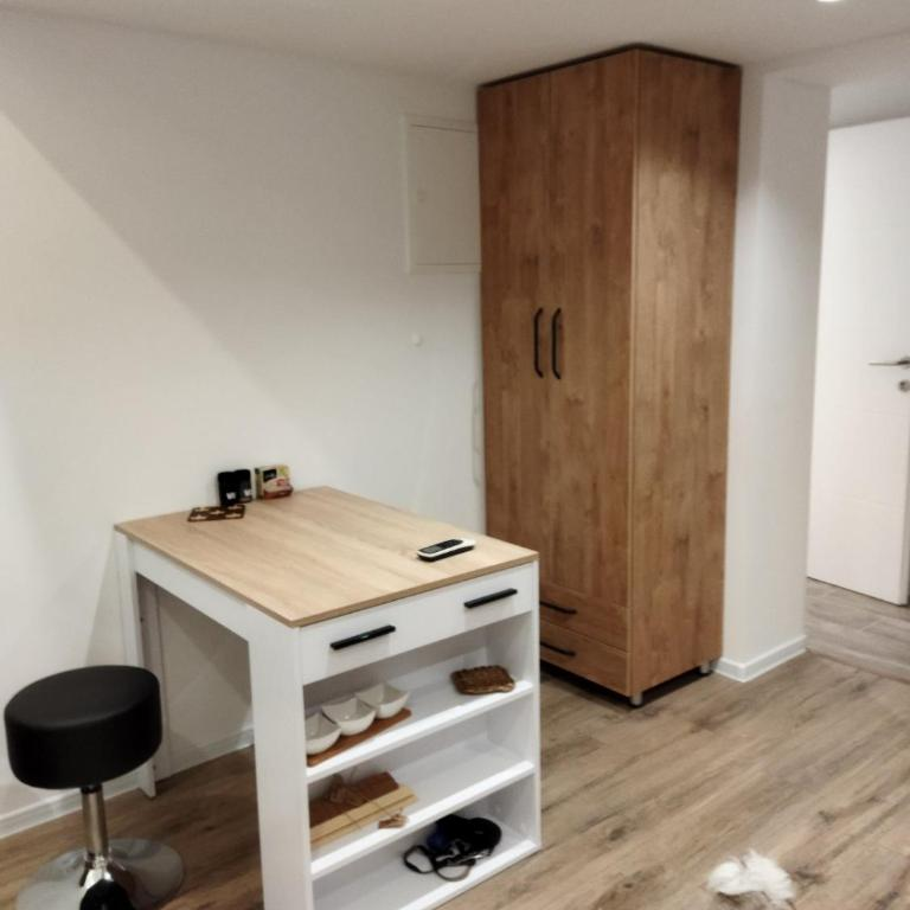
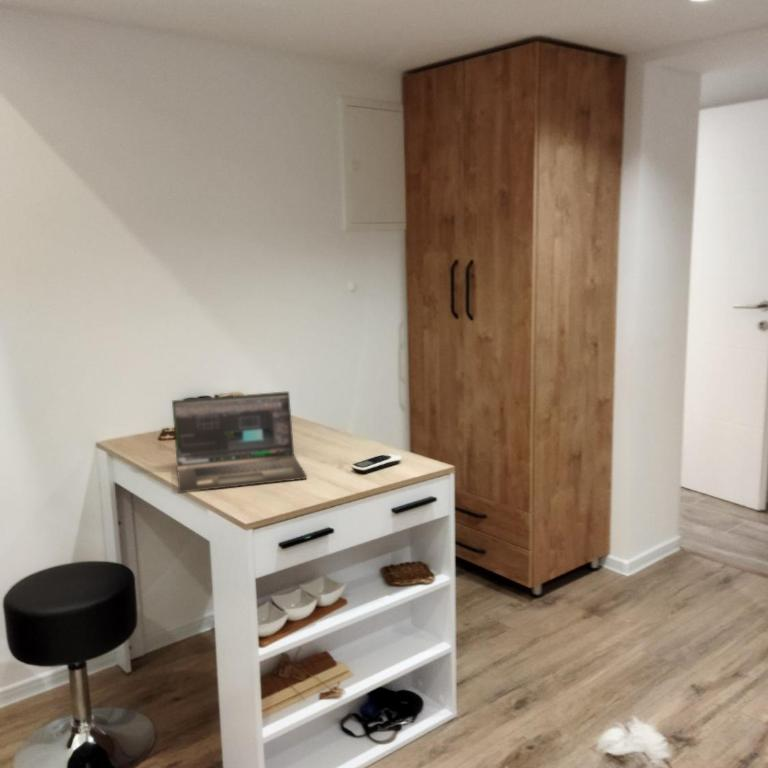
+ laptop [171,390,308,494]
